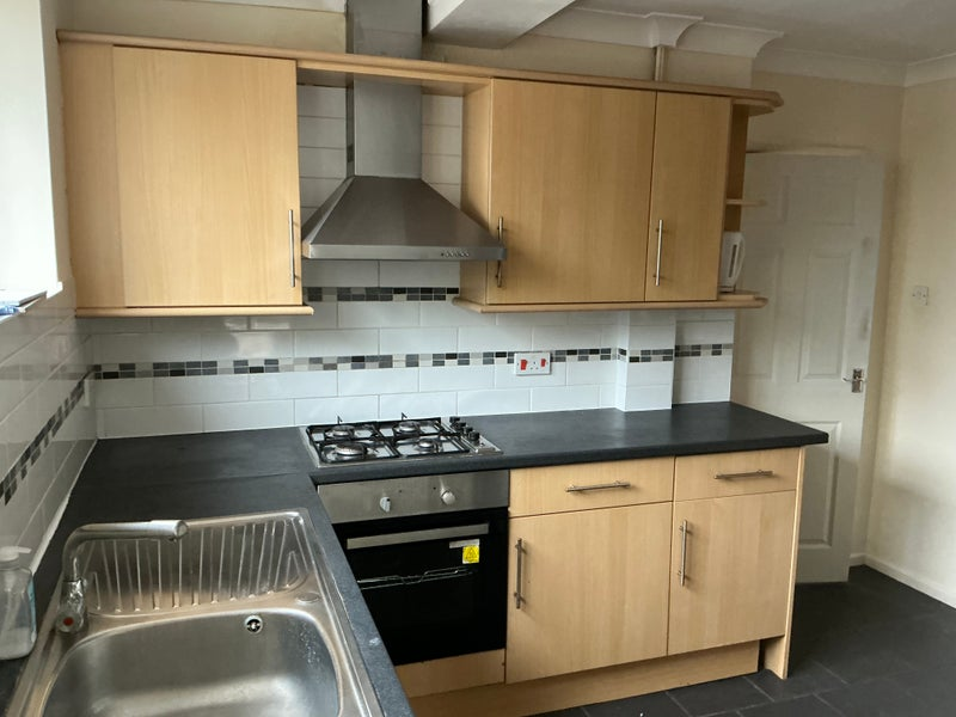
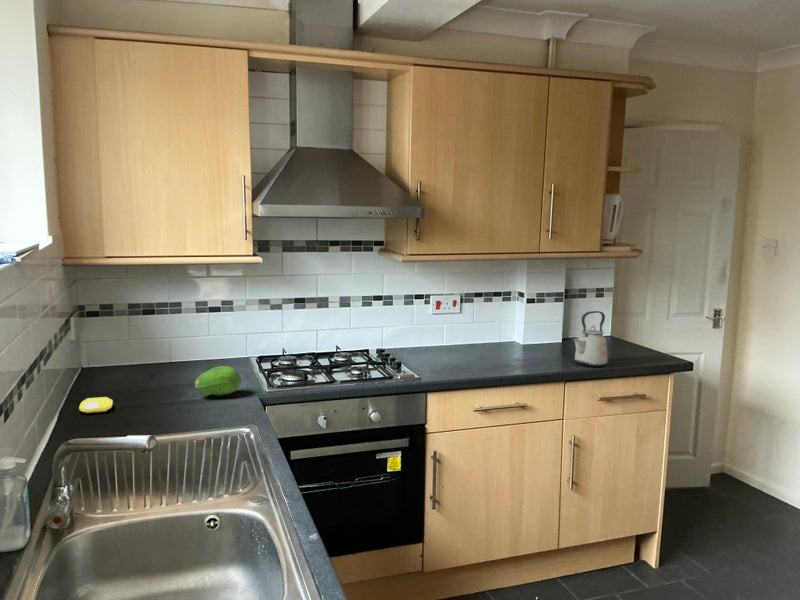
+ kettle [571,310,608,368]
+ fruit [194,365,242,397]
+ soap bar [78,396,114,414]
